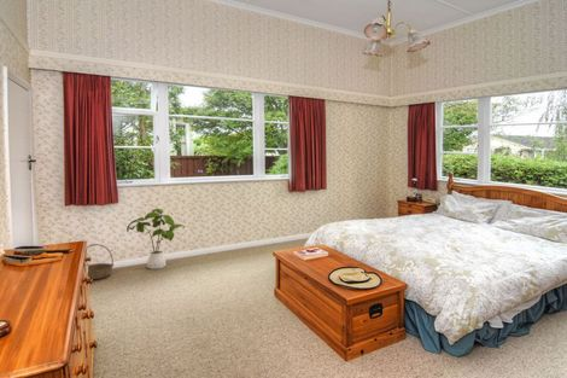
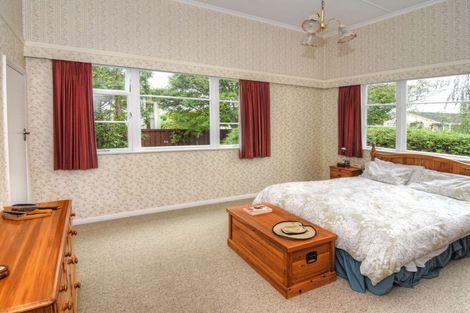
- house plant [125,208,186,271]
- basket [86,243,115,280]
